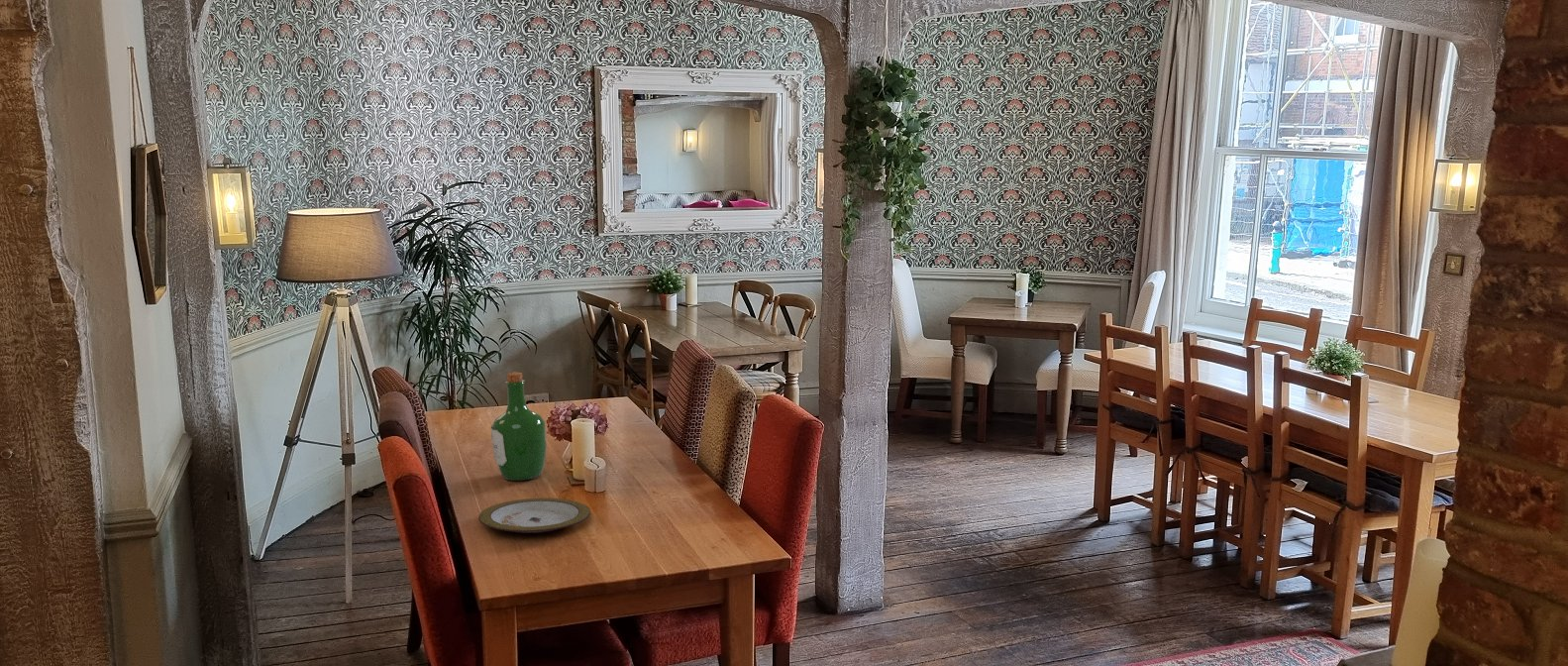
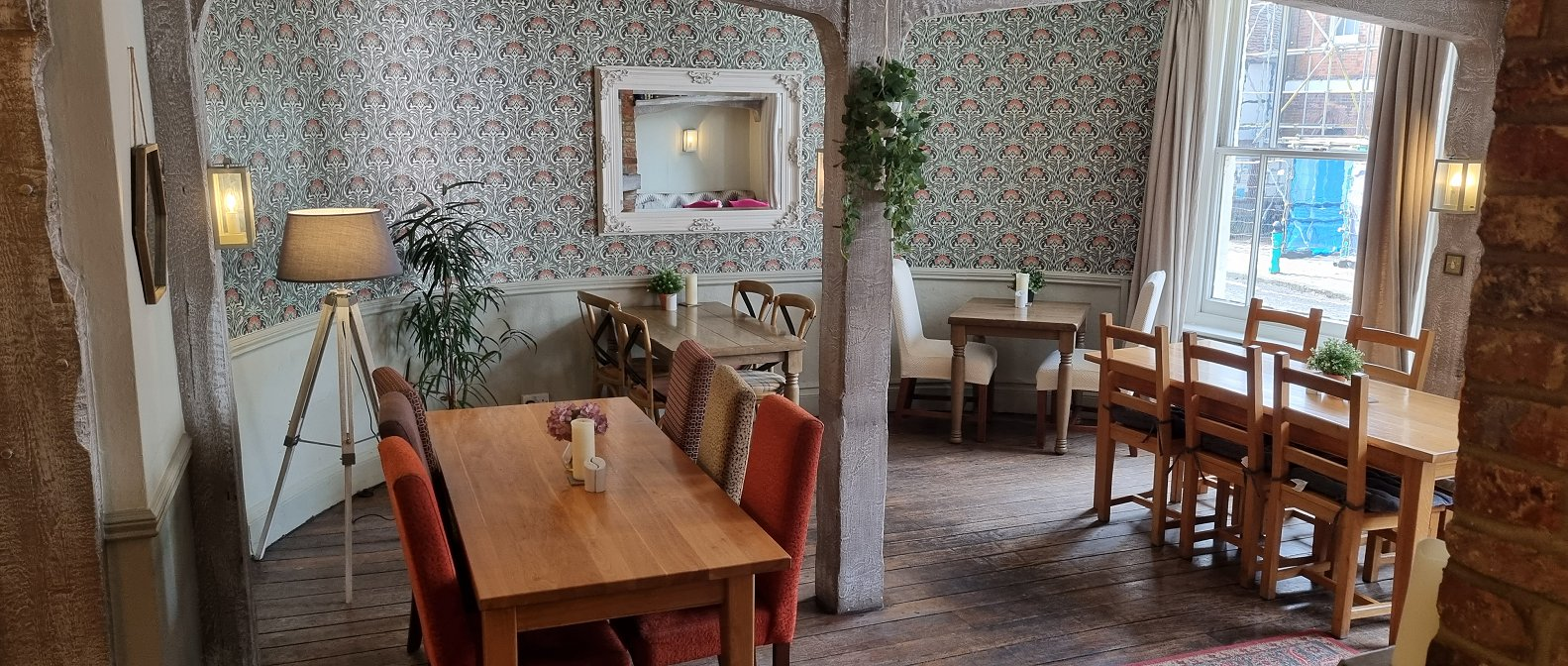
- plate [477,497,591,534]
- wine bottle [490,371,548,482]
